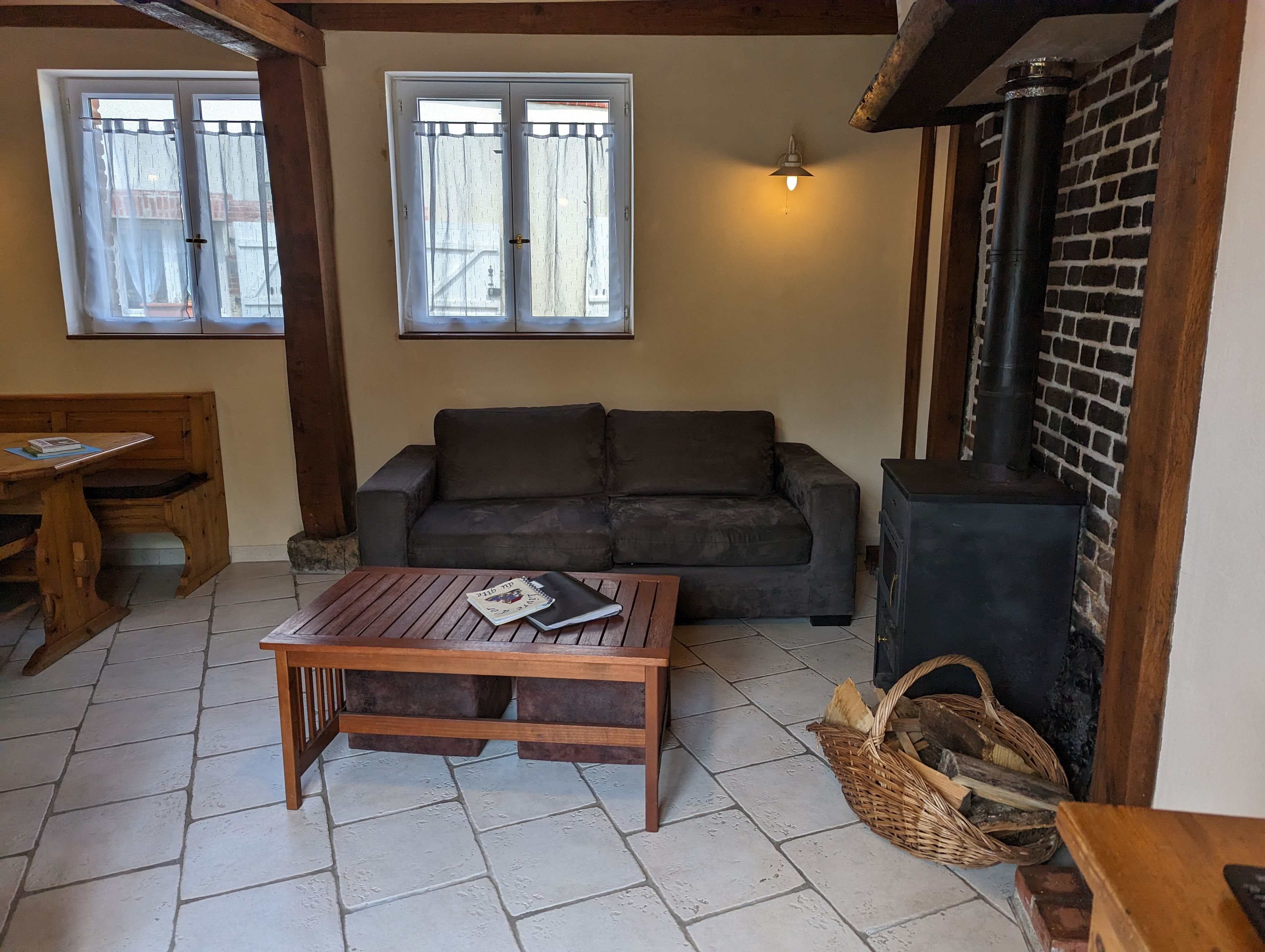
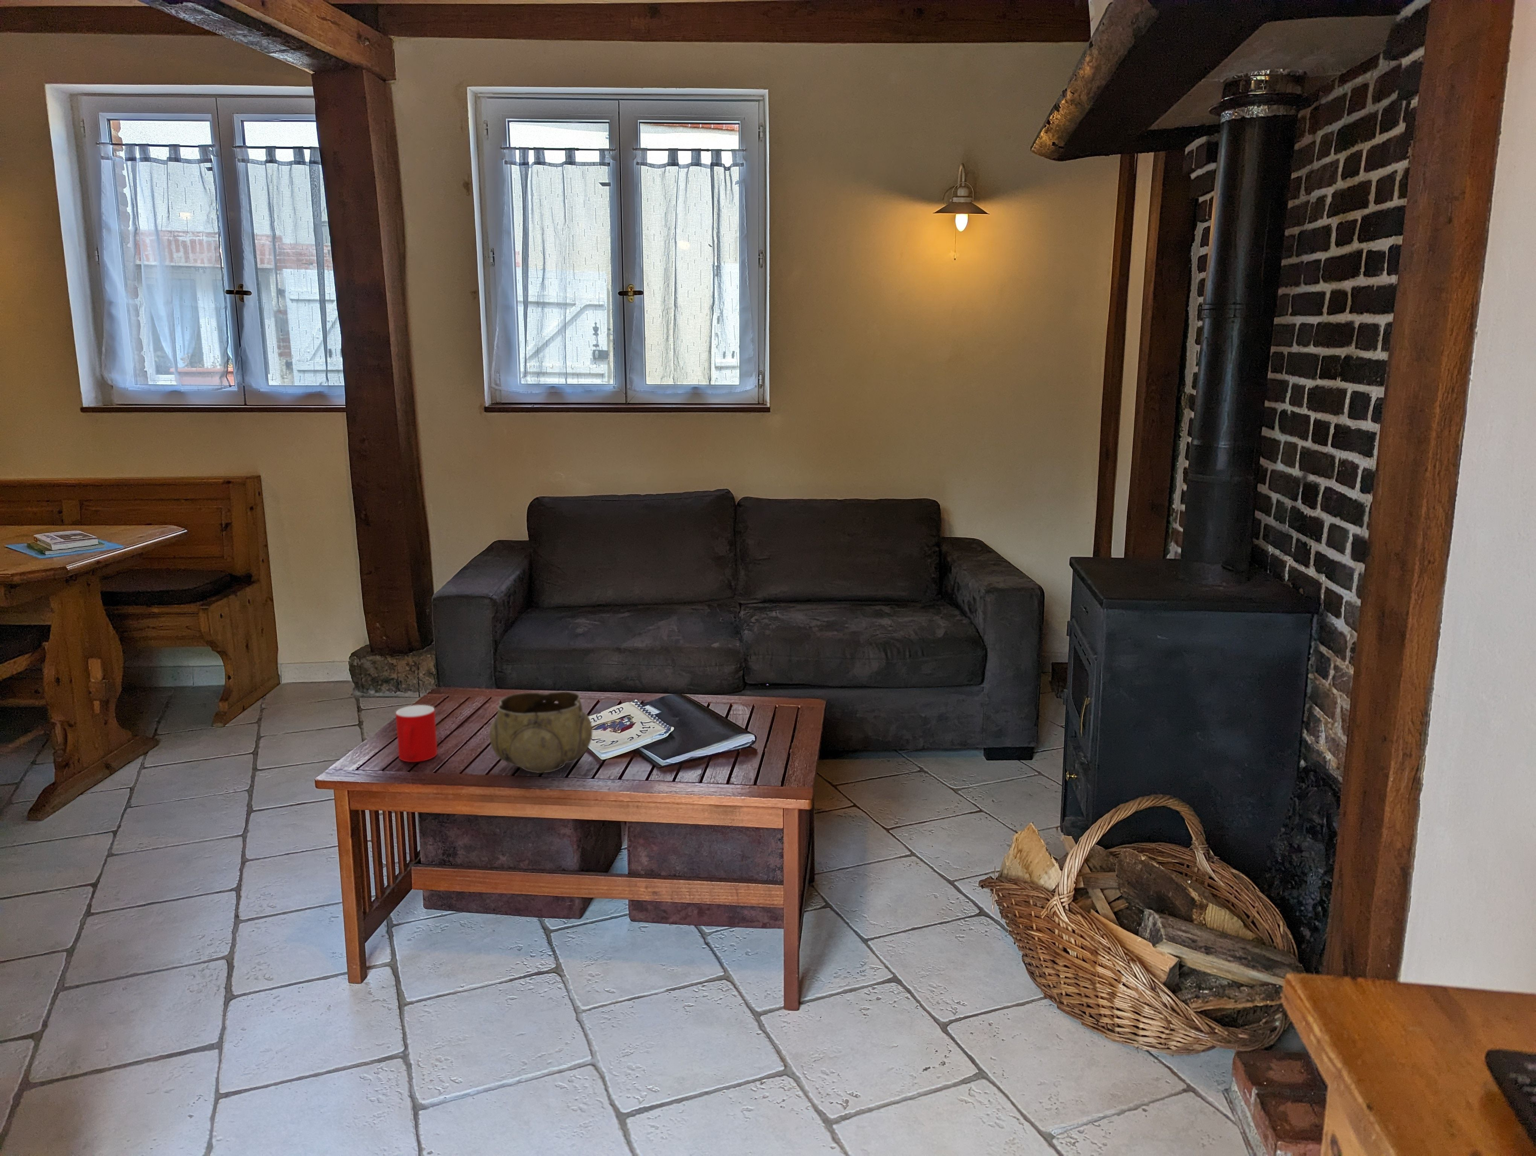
+ cup [396,704,438,763]
+ decorative bowl [489,691,593,773]
